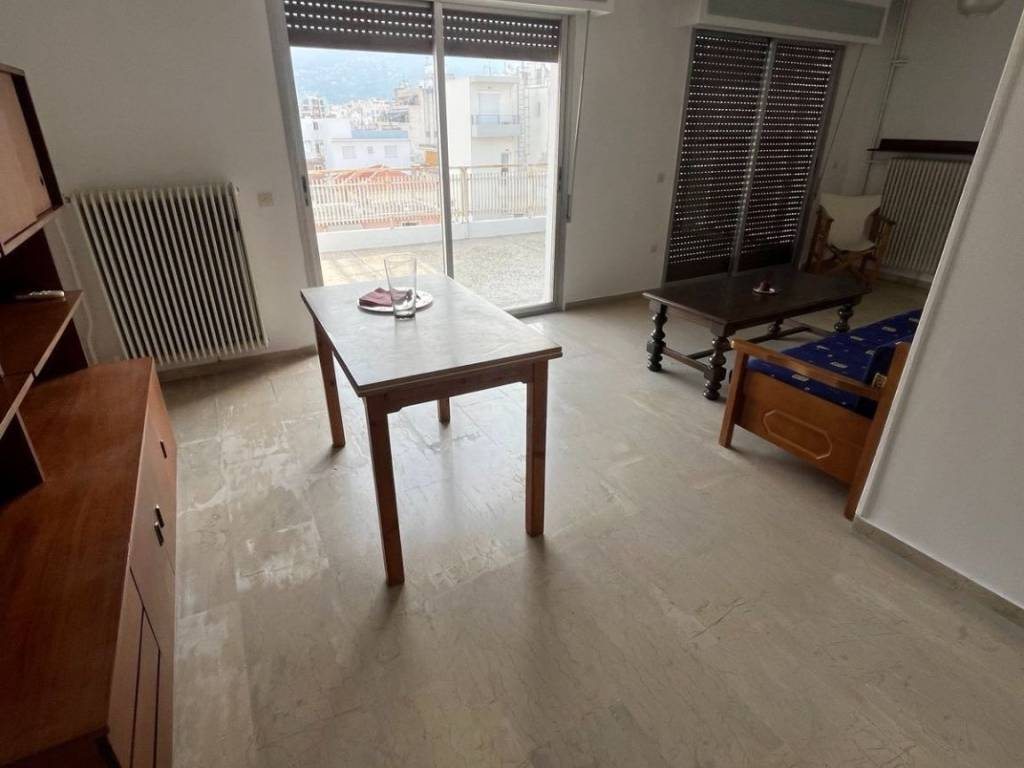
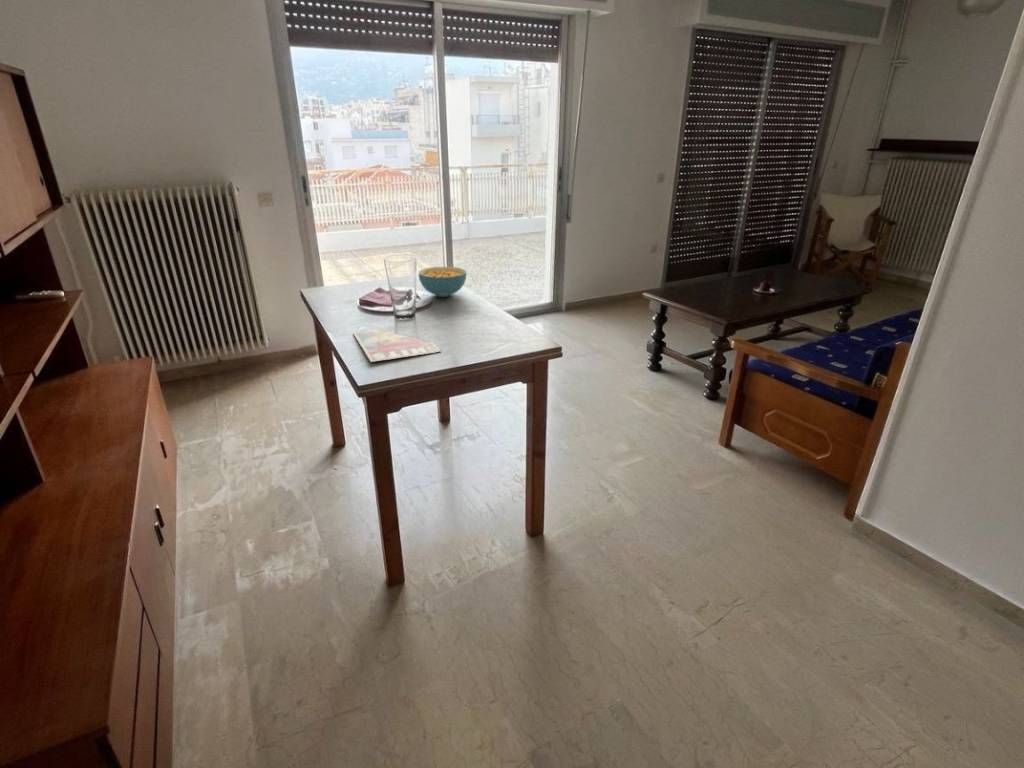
+ cereal bowl [417,266,468,298]
+ magazine [352,329,442,363]
